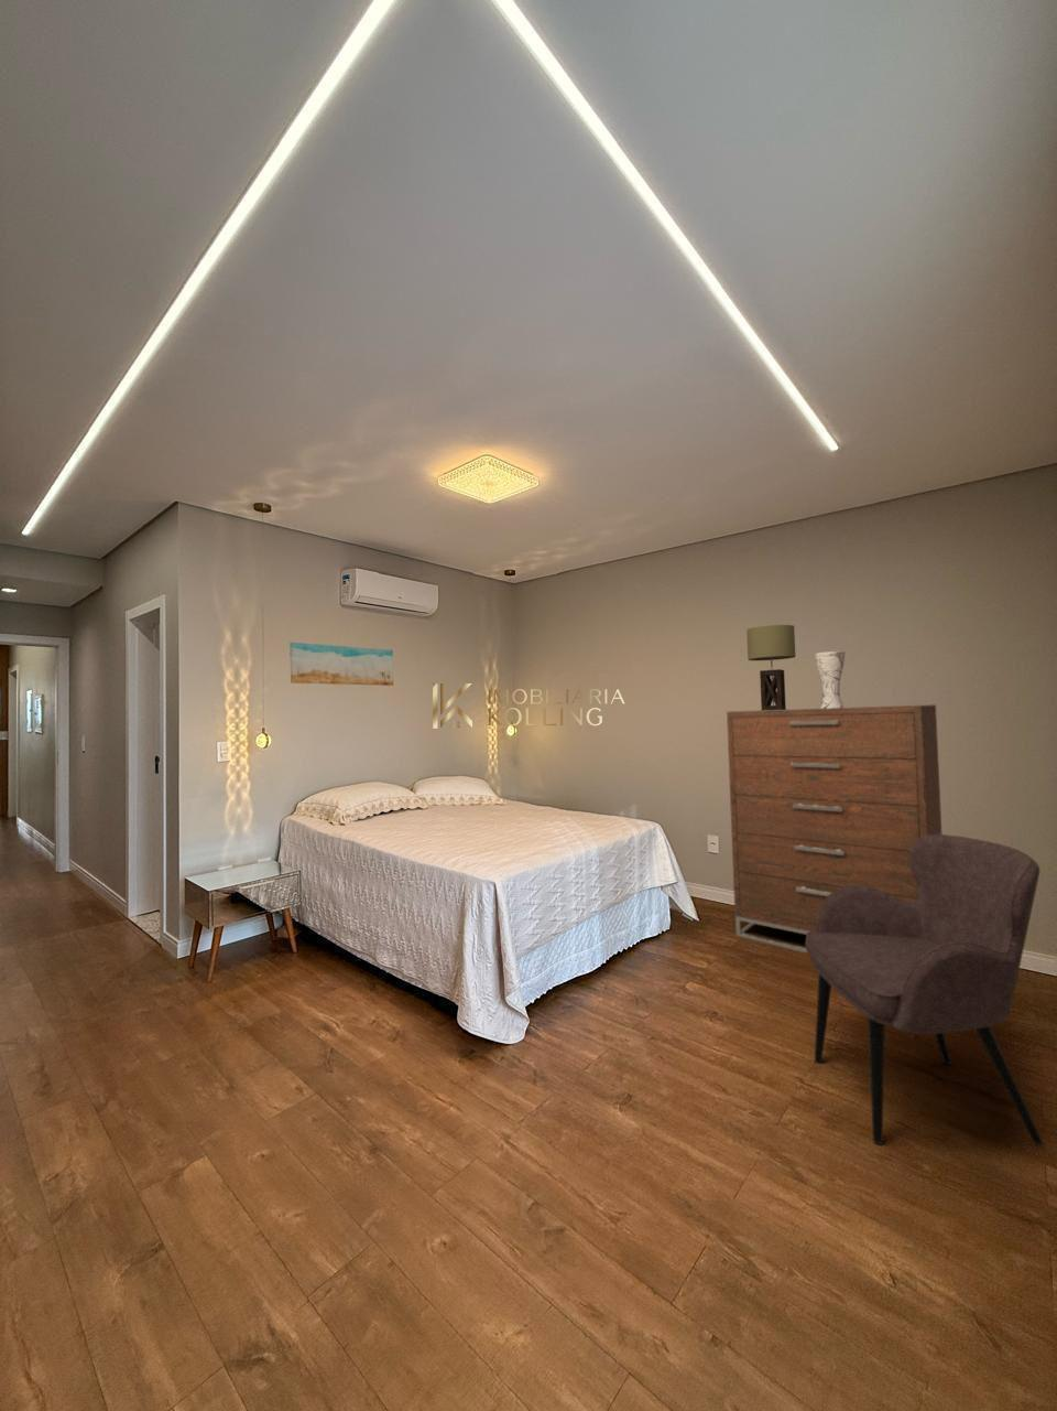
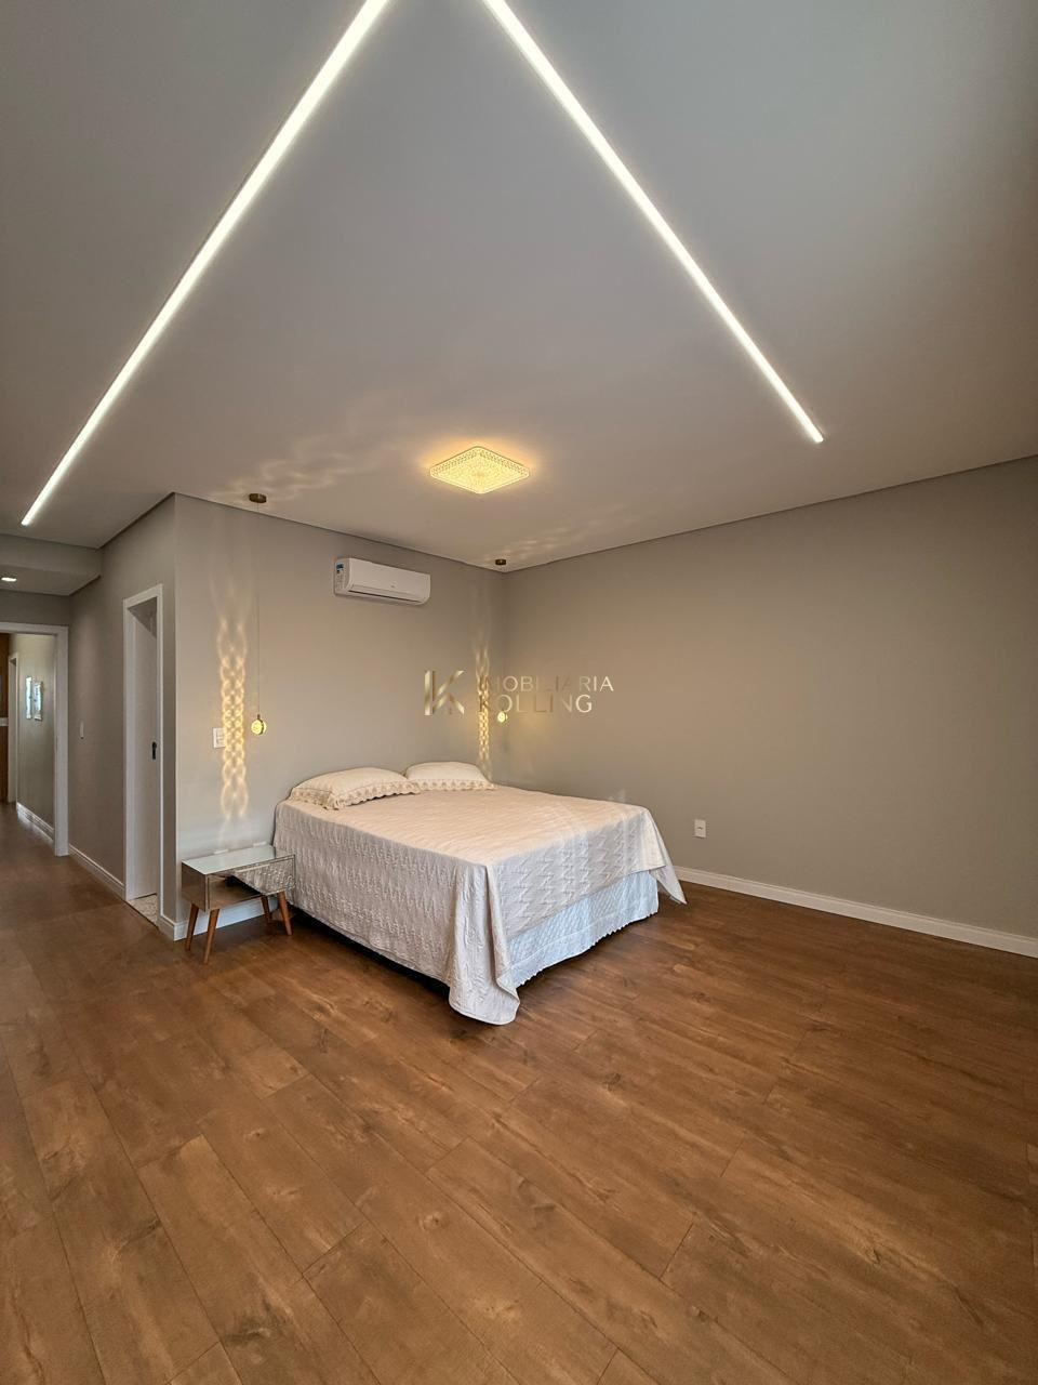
- dresser [726,703,943,954]
- wall art [289,641,394,687]
- armchair [804,833,1045,1147]
- table lamp [745,624,796,711]
- vase [814,650,846,709]
